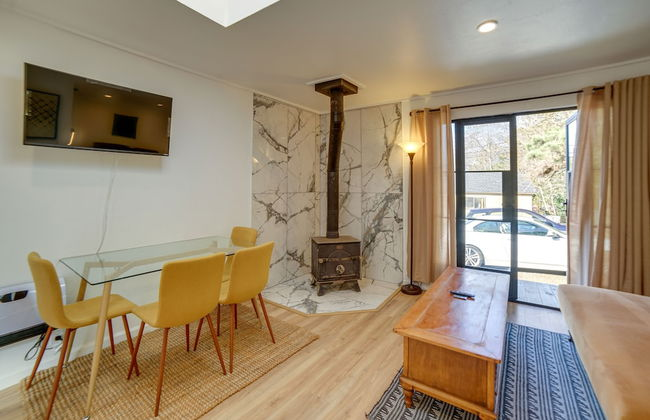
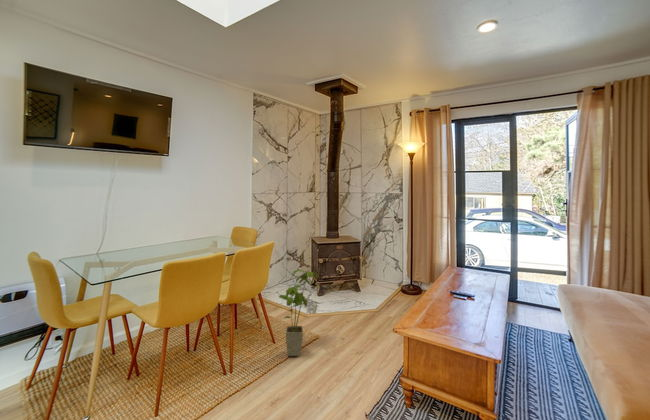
+ house plant [278,269,319,357]
